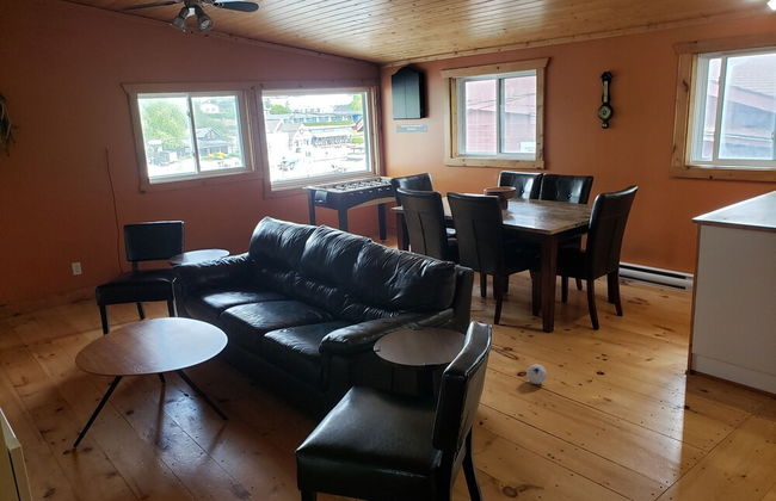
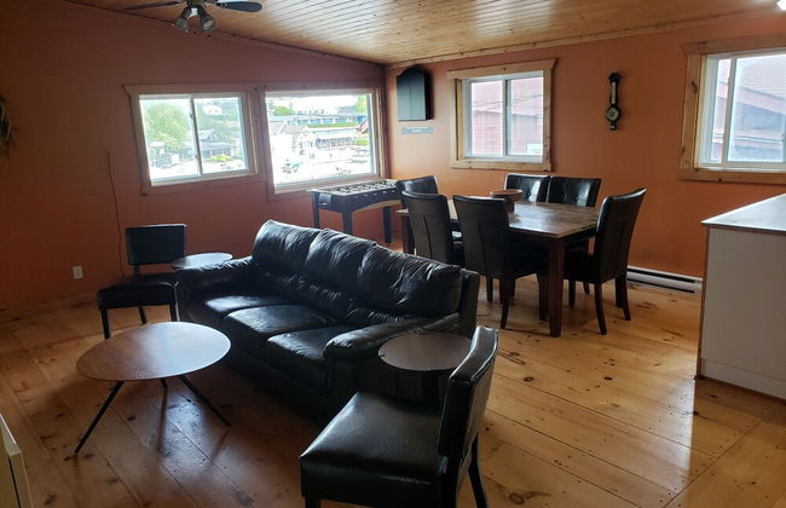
- ball [525,363,548,385]
